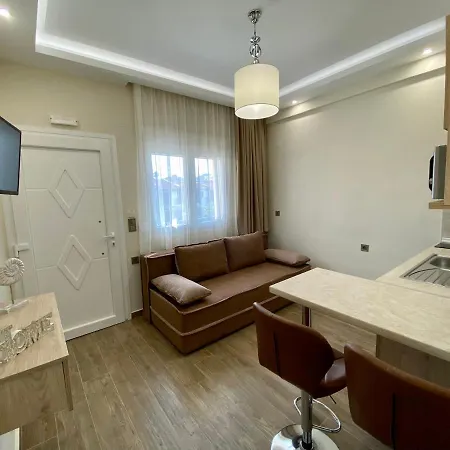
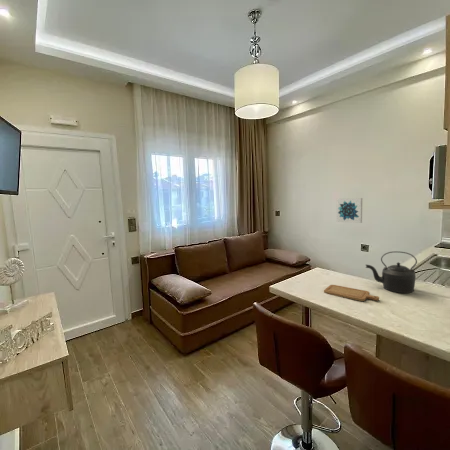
+ wall art [336,197,363,224]
+ kettle [365,250,418,294]
+ chopping board [323,284,380,302]
